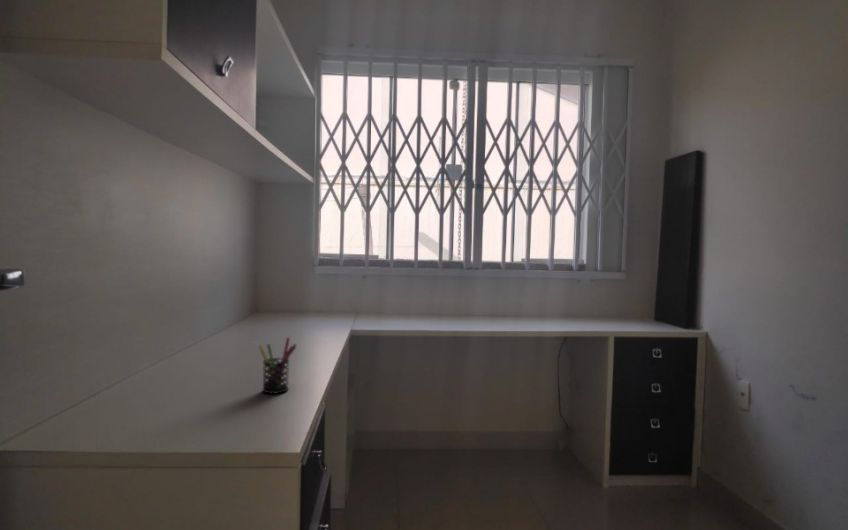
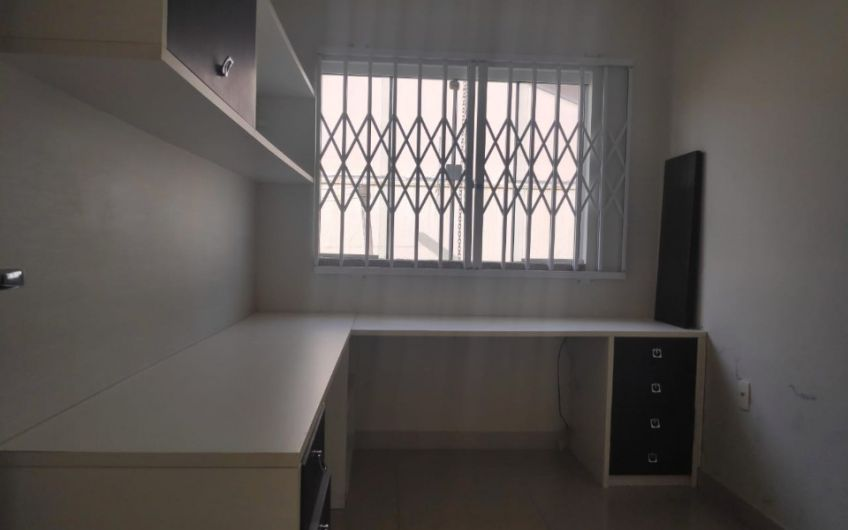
- pen holder [258,336,297,395]
